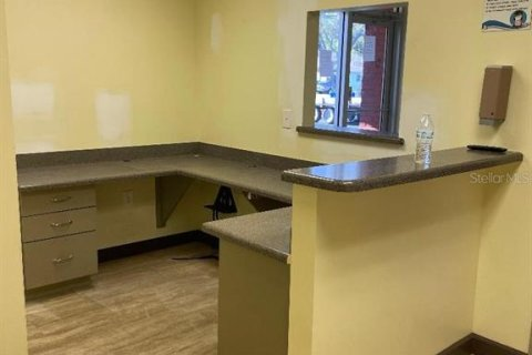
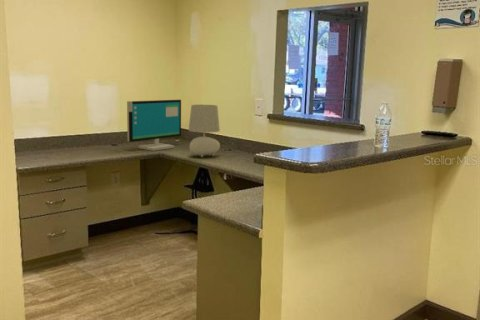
+ table lamp [188,104,221,158]
+ computer monitor [126,99,182,152]
